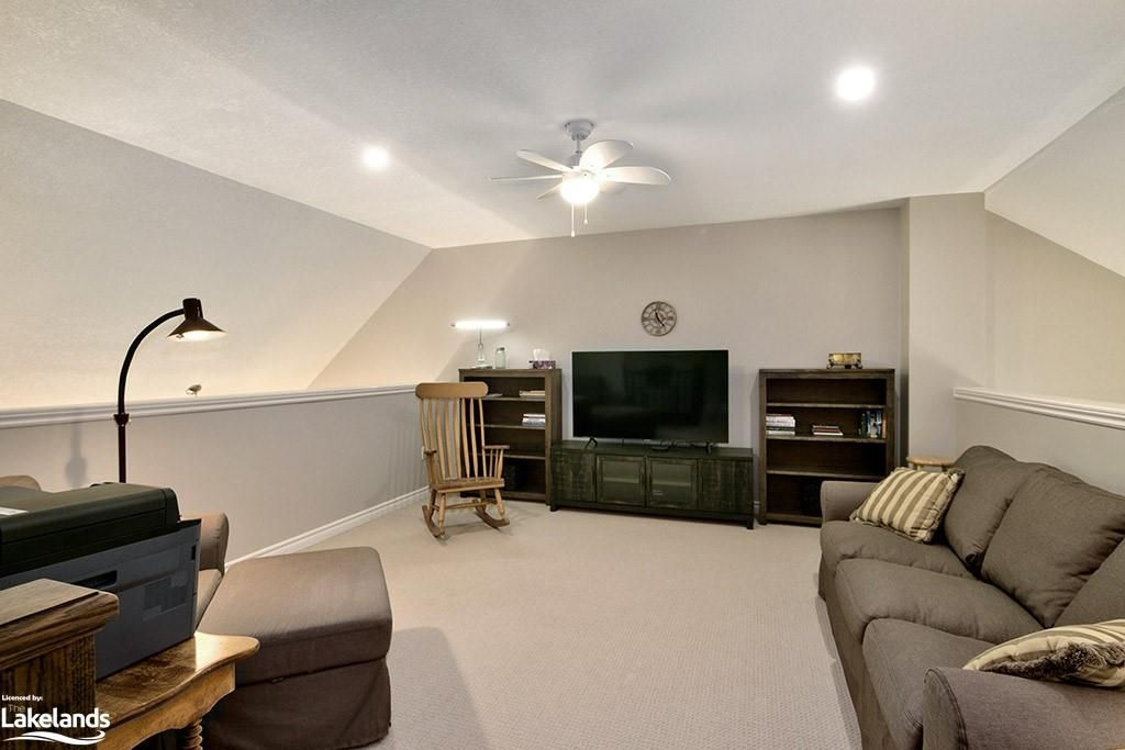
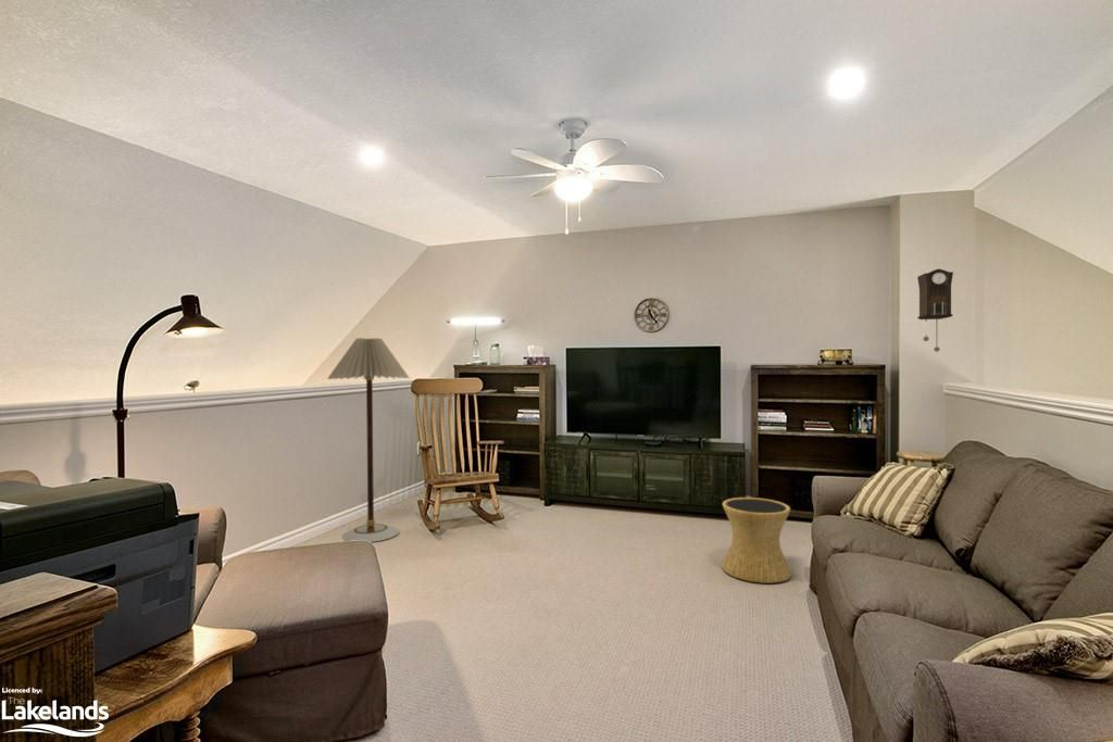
+ side table [721,496,792,584]
+ floor lamp [326,337,411,543]
+ pendulum clock [916,268,954,353]
